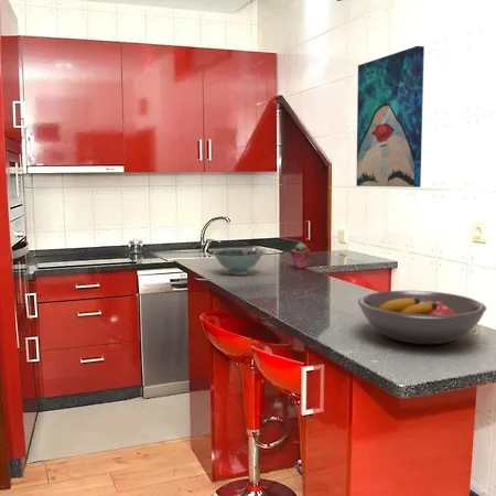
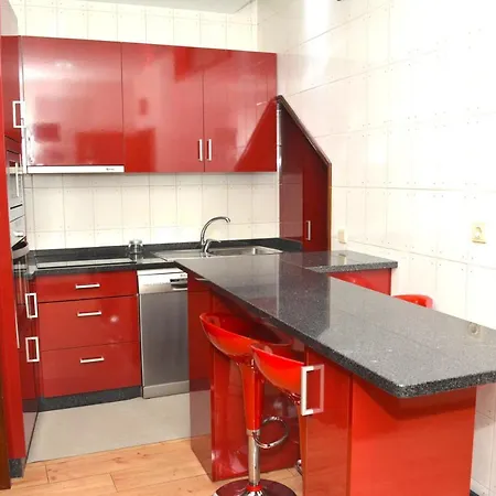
- bowl [212,248,265,276]
- fruit bowl [357,290,487,345]
- wall art [355,45,425,188]
- potted succulent [290,241,311,269]
